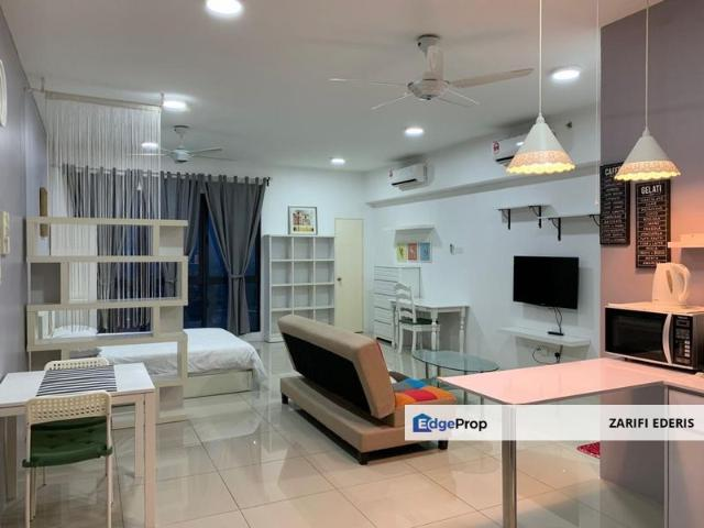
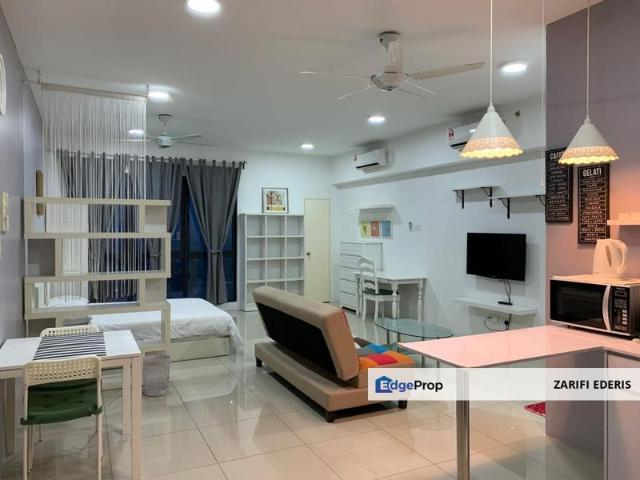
+ wastebasket [141,354,172,397]
